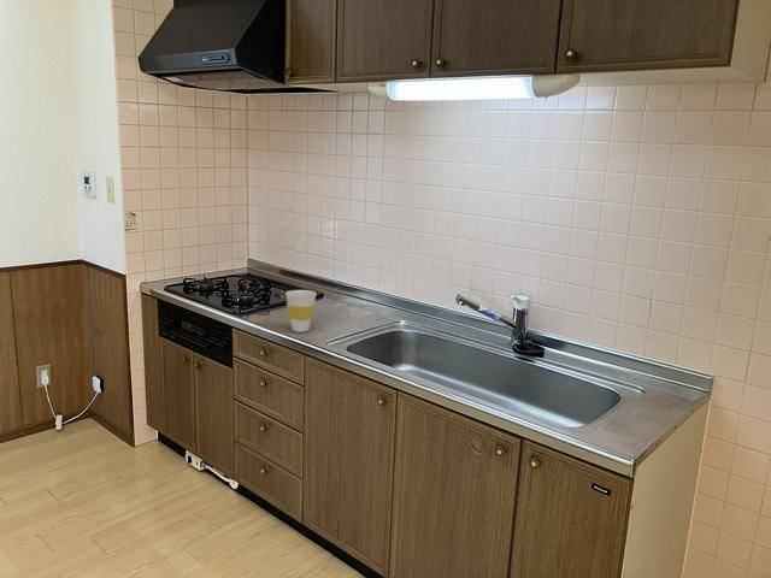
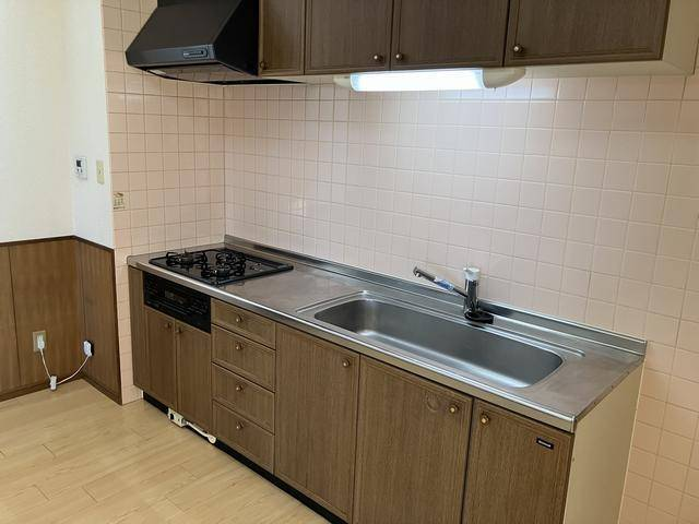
- cup [284,289,318,334]
